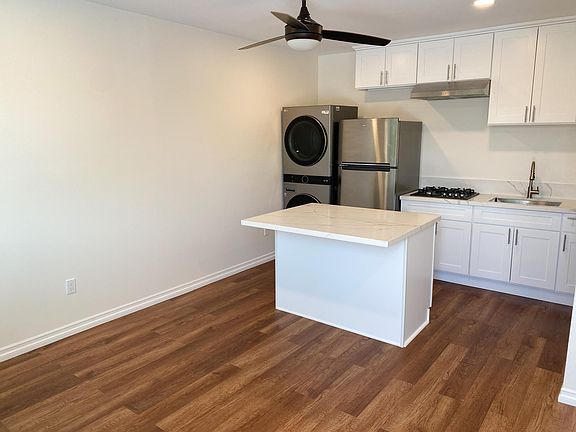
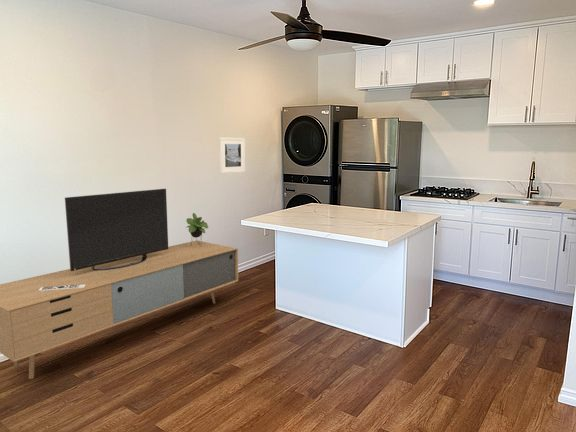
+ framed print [218,136,246,175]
+ media console [0,188,239,380]
